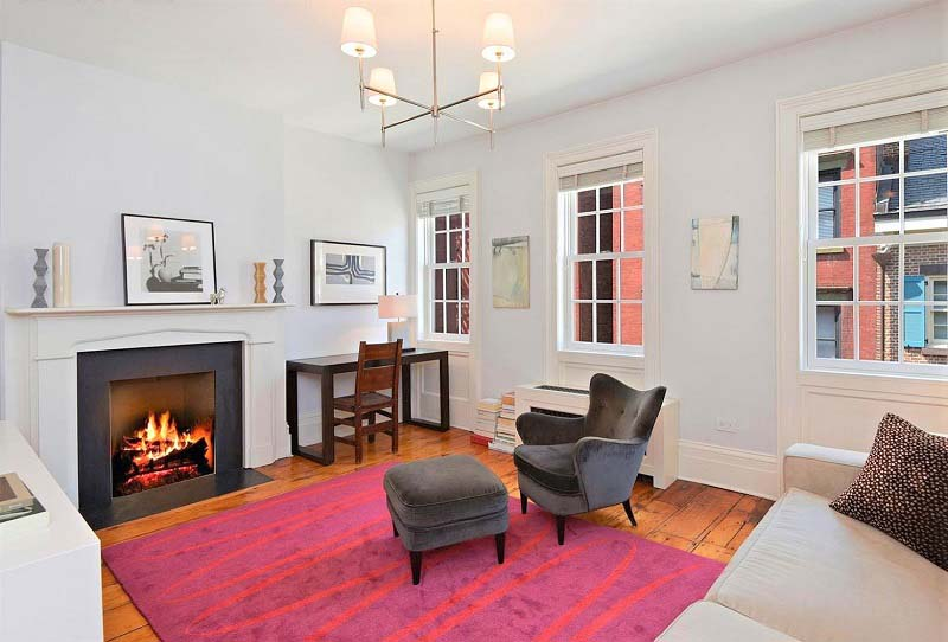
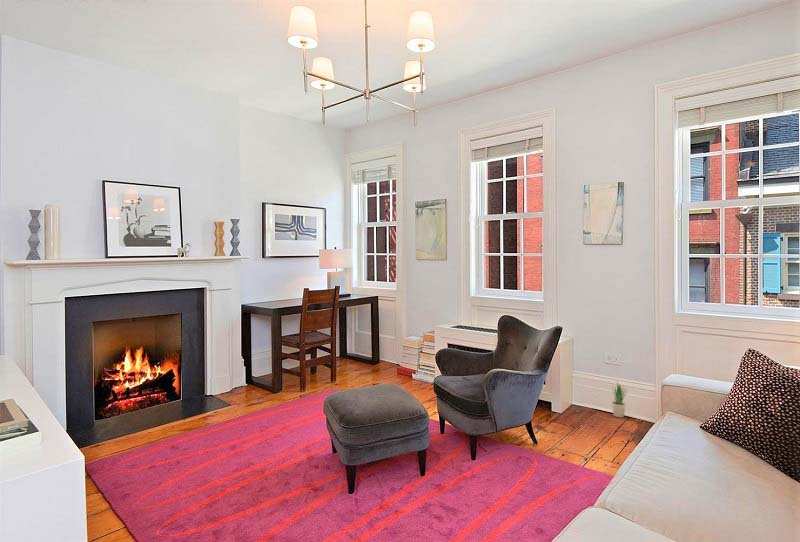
+ potted plant [611,380,629,418]
